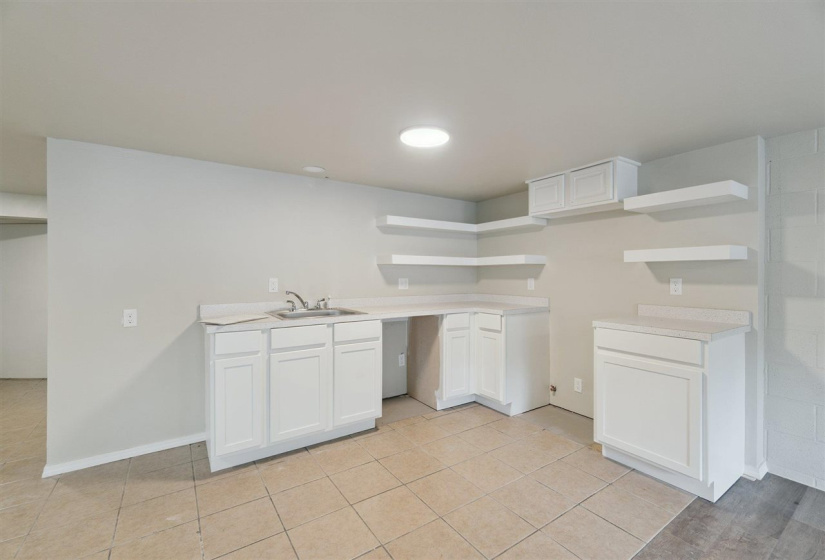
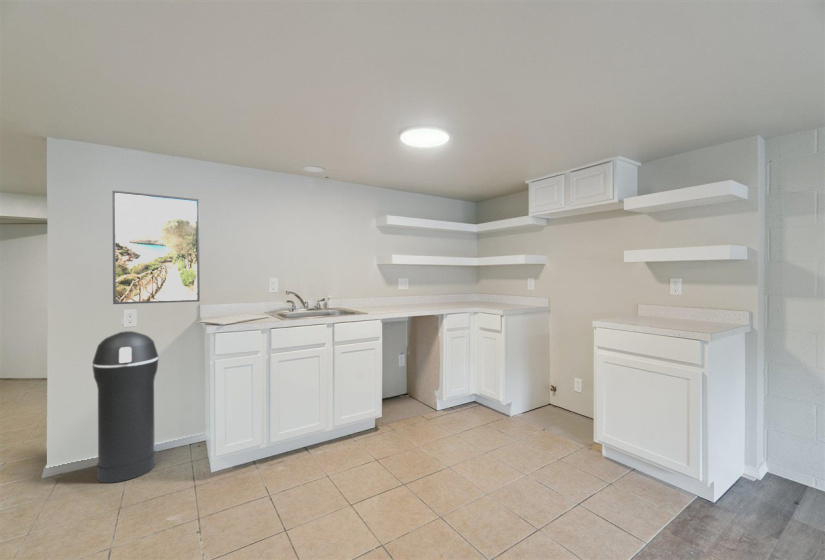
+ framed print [112,190,201,305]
+ trash can [91,330,160,484]
